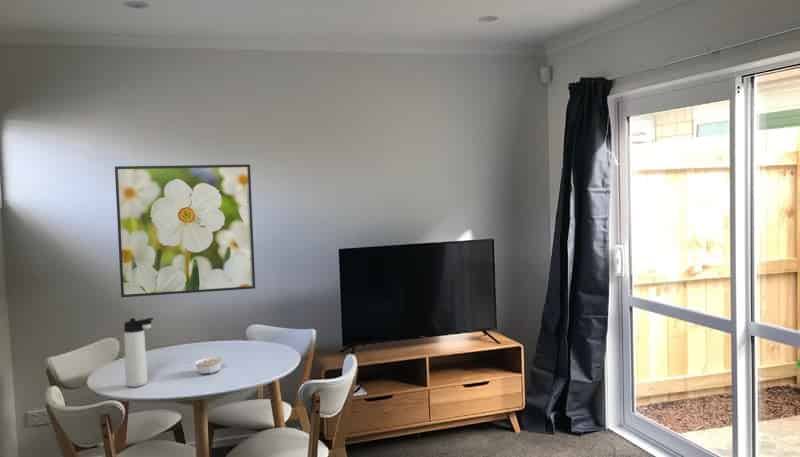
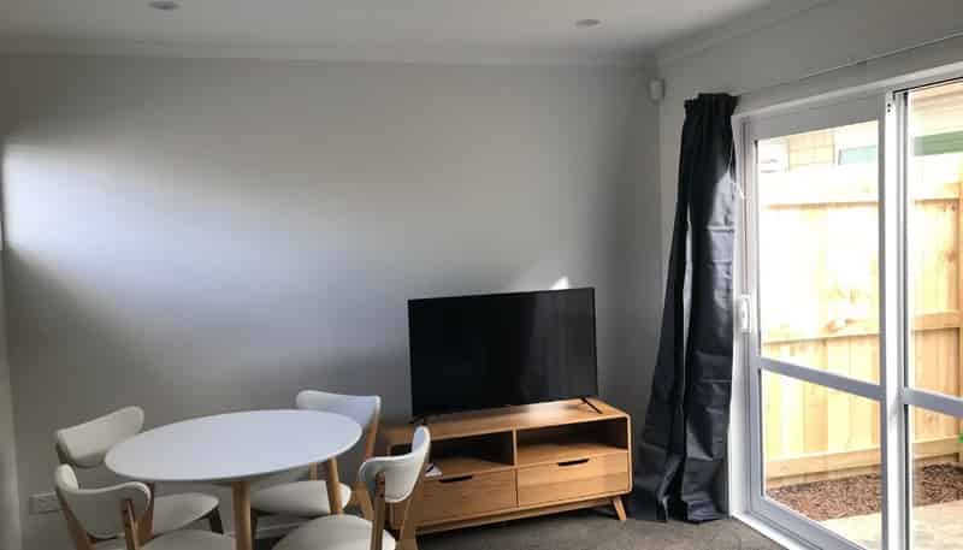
- thermos bottle [123,317,154,388]
- legume [187,356,224,375]
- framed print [114,163,256,298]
